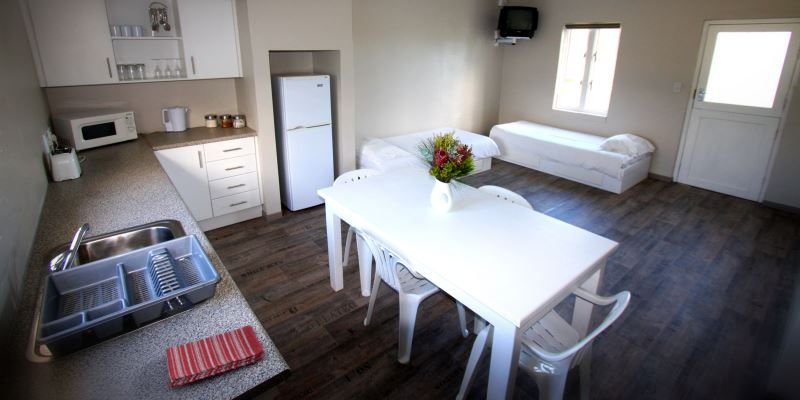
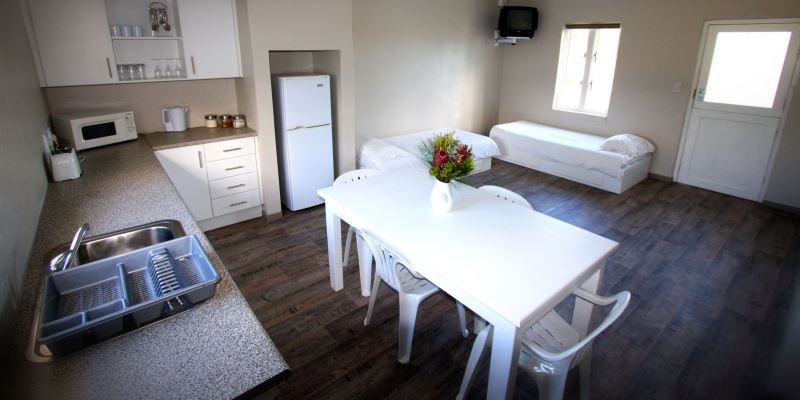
- dish towel [164,324,265,389]
